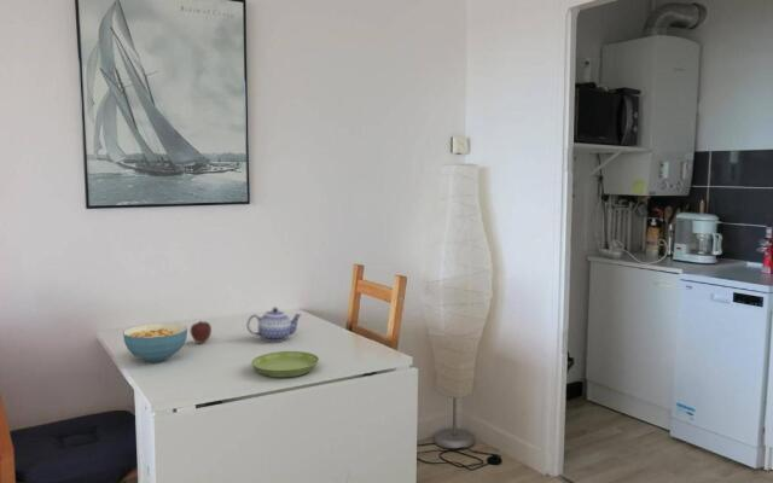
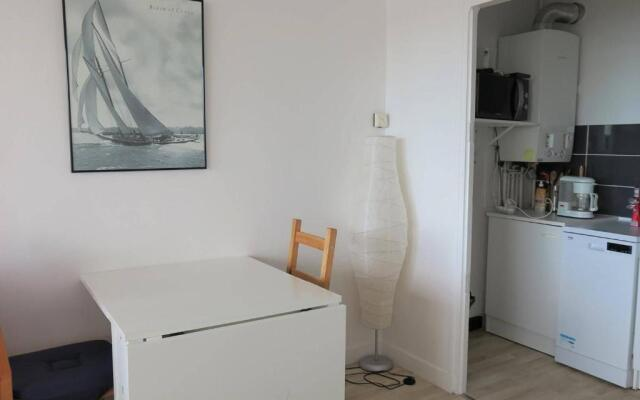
- cereal bowl [122,322,188,363]
- fruit [188,320,213,344]
- saucer [250,350,320,378]
- teapot [245,307,303,343]
